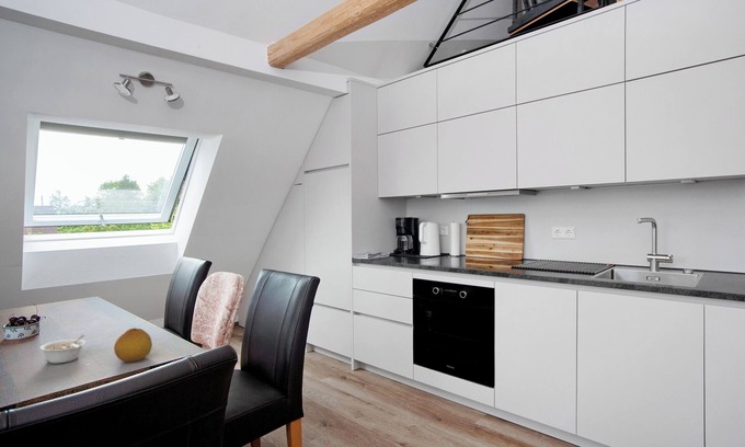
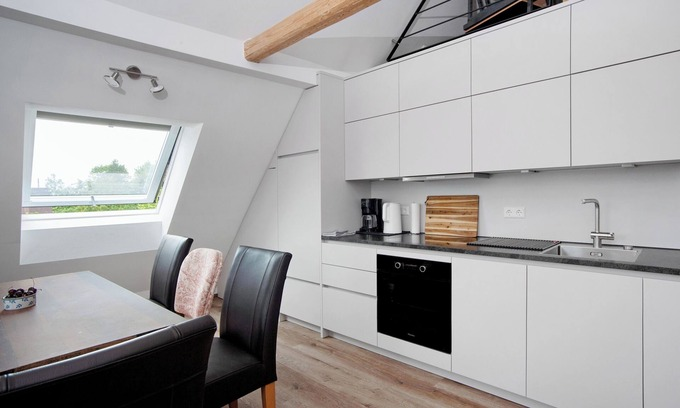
- legume [38,333,87,365]
- fruit [113,326,153,363]
